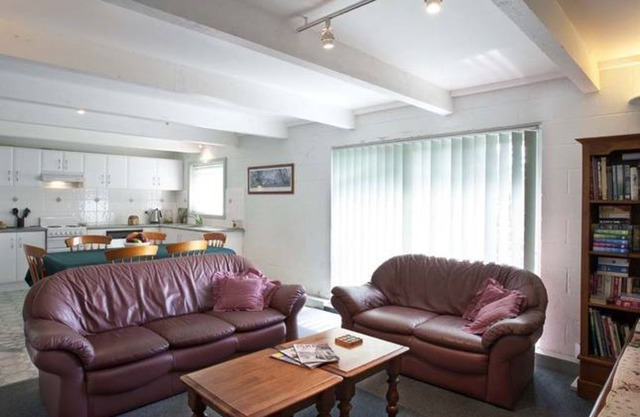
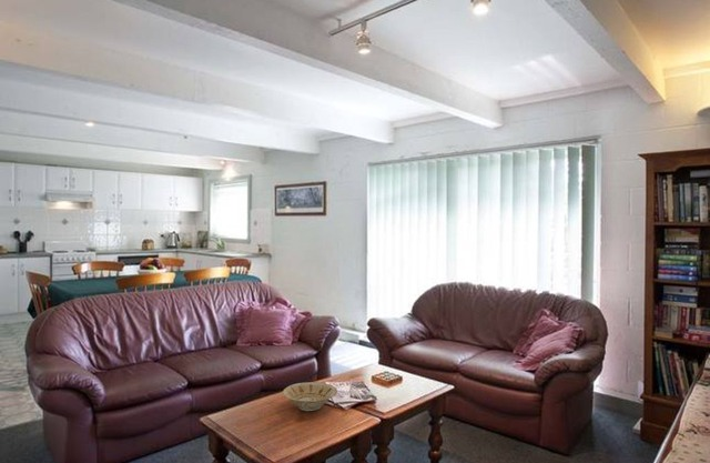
+ bowl [282,381,338,412]
